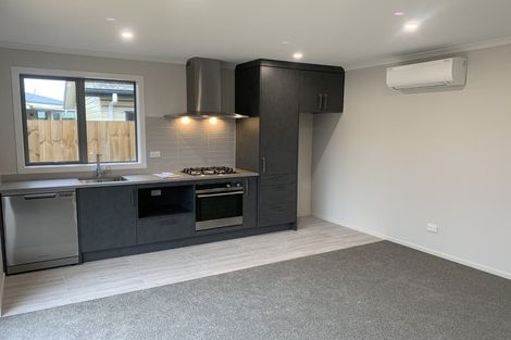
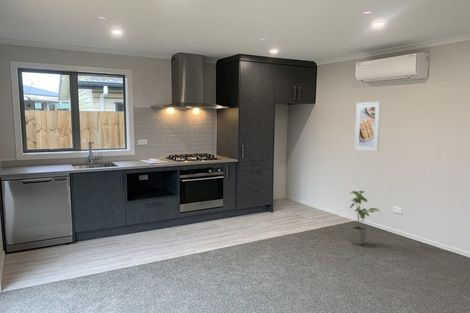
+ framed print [354,101,382,153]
+ house plant [349,190,380,246]
